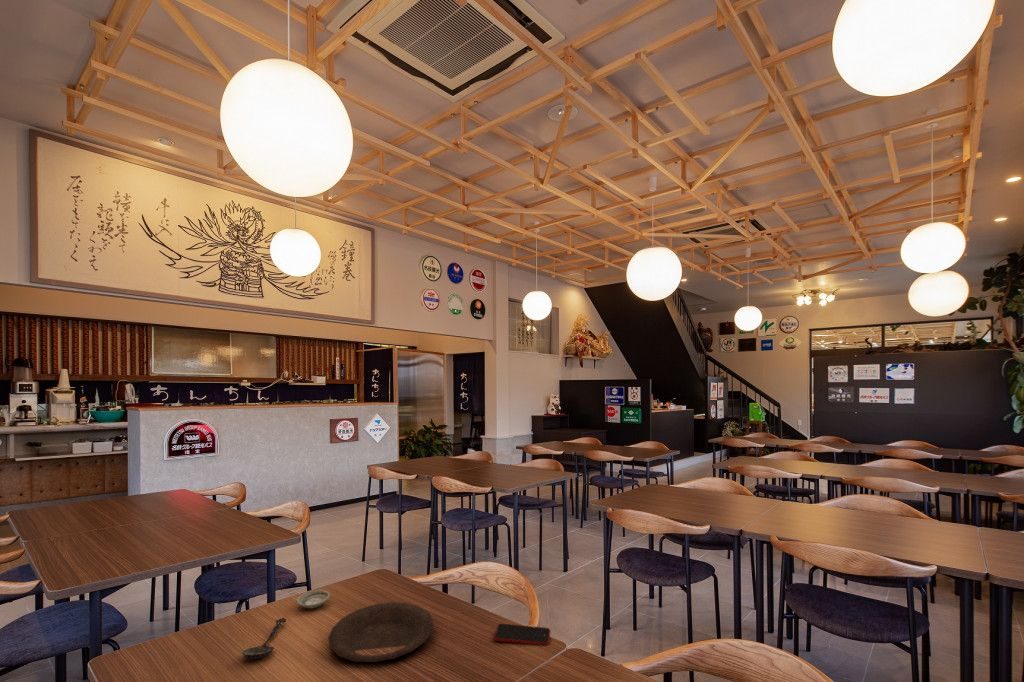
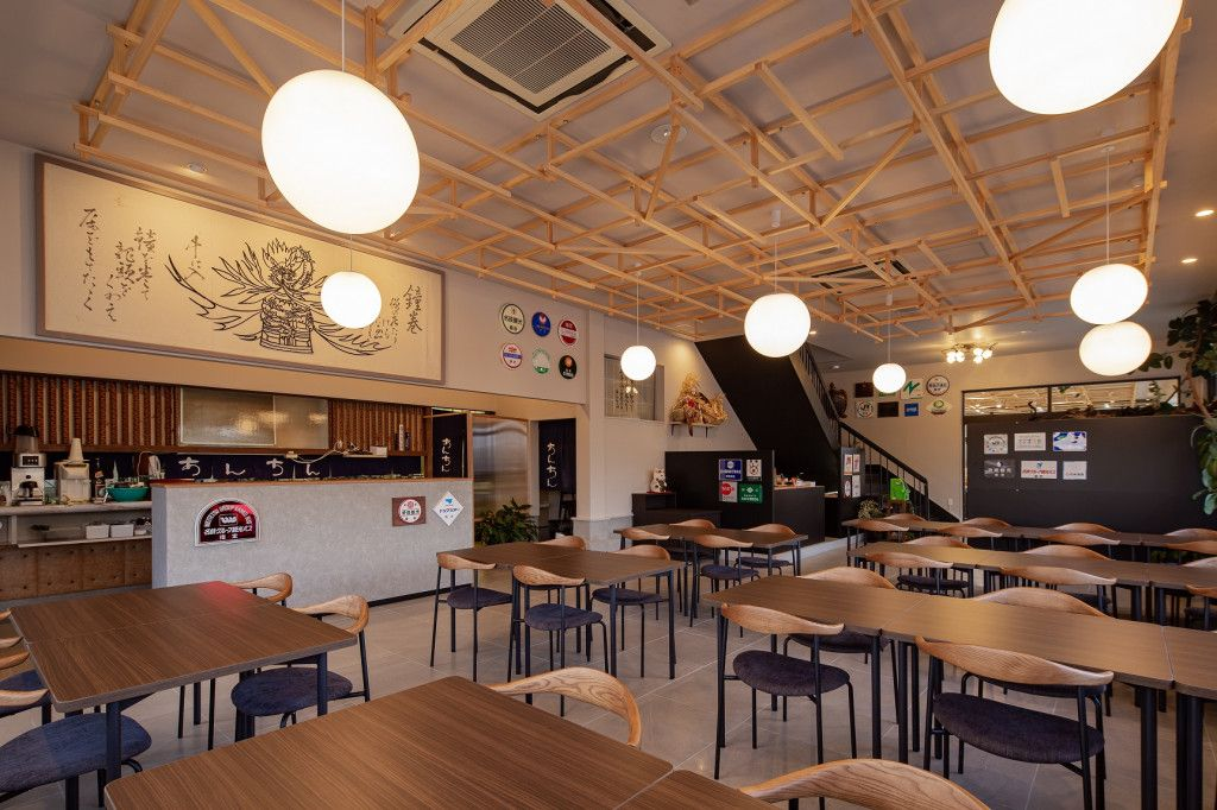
- plate [327,601,435,663]
- saucer [296,589,330,610]
- spoon [241,617,287,660]
- smartphone [493,623,552,646]
